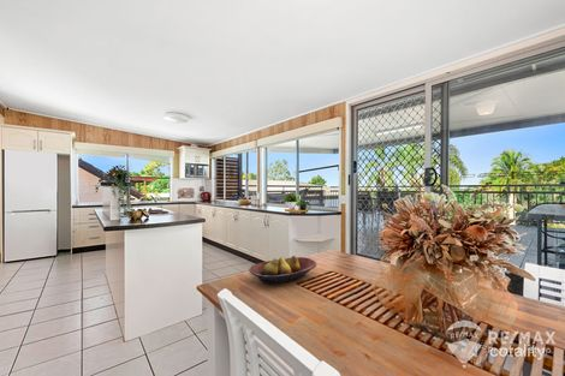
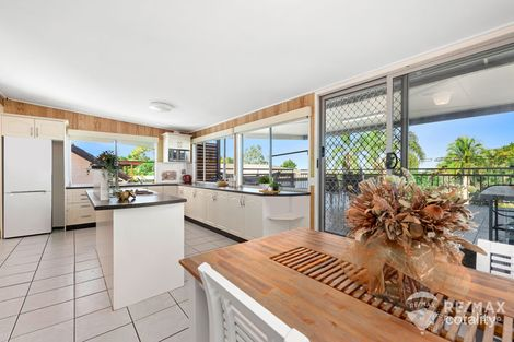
- fruit bowl [248,255,317,285]
